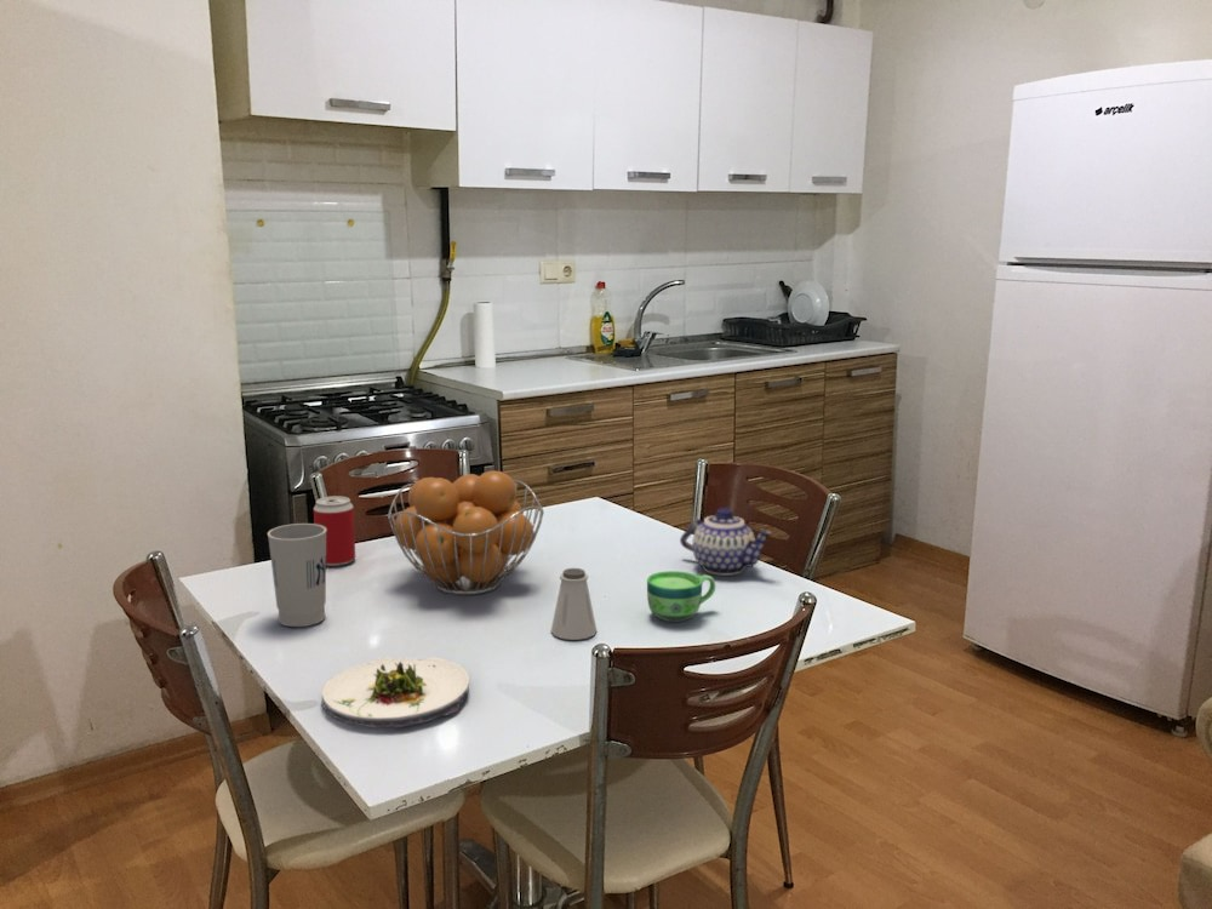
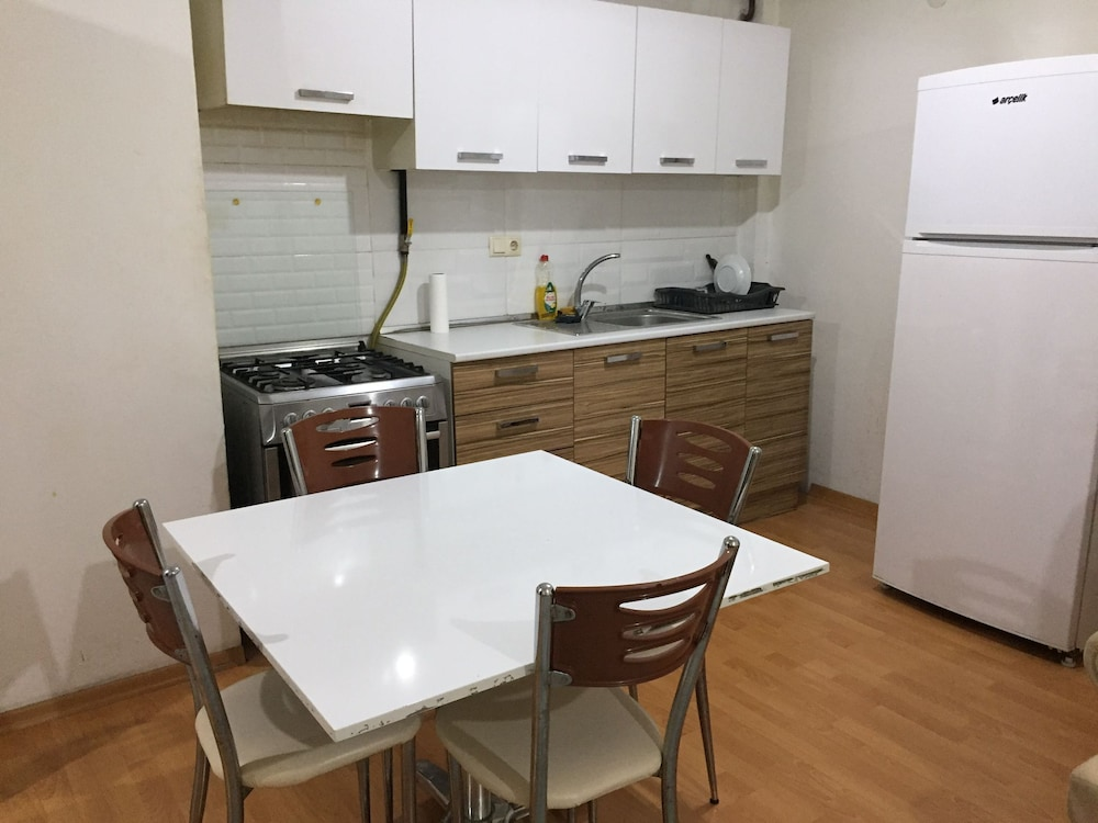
- cup [267,522,327,628]
- fruit basket [387,469,545,596]
- teapot [679,505,773,577]
- cup [646,570,716,623]
- salad plate [321,656,470,730]
- beverage can [313,494,356,567]
- saltshaker [550,567,598,641]
